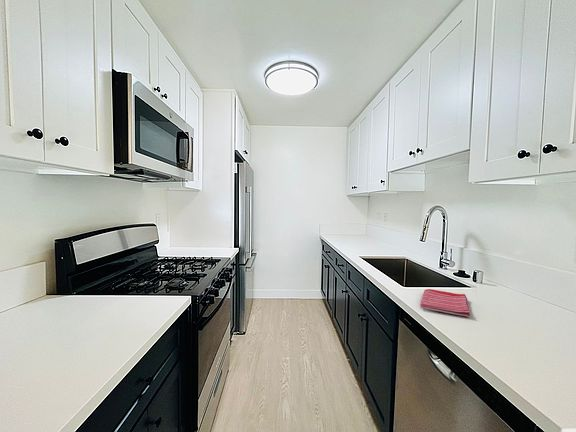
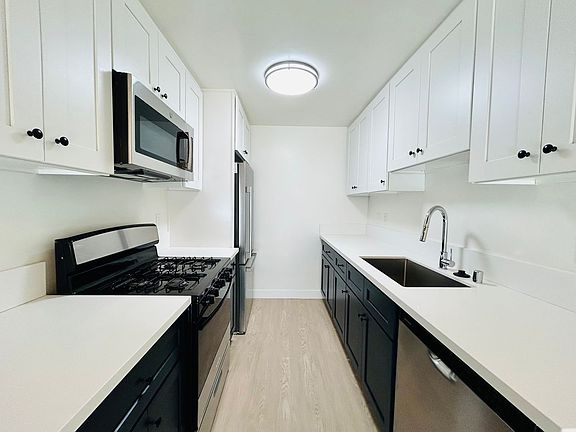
- dish towel [419,288,471,318]
